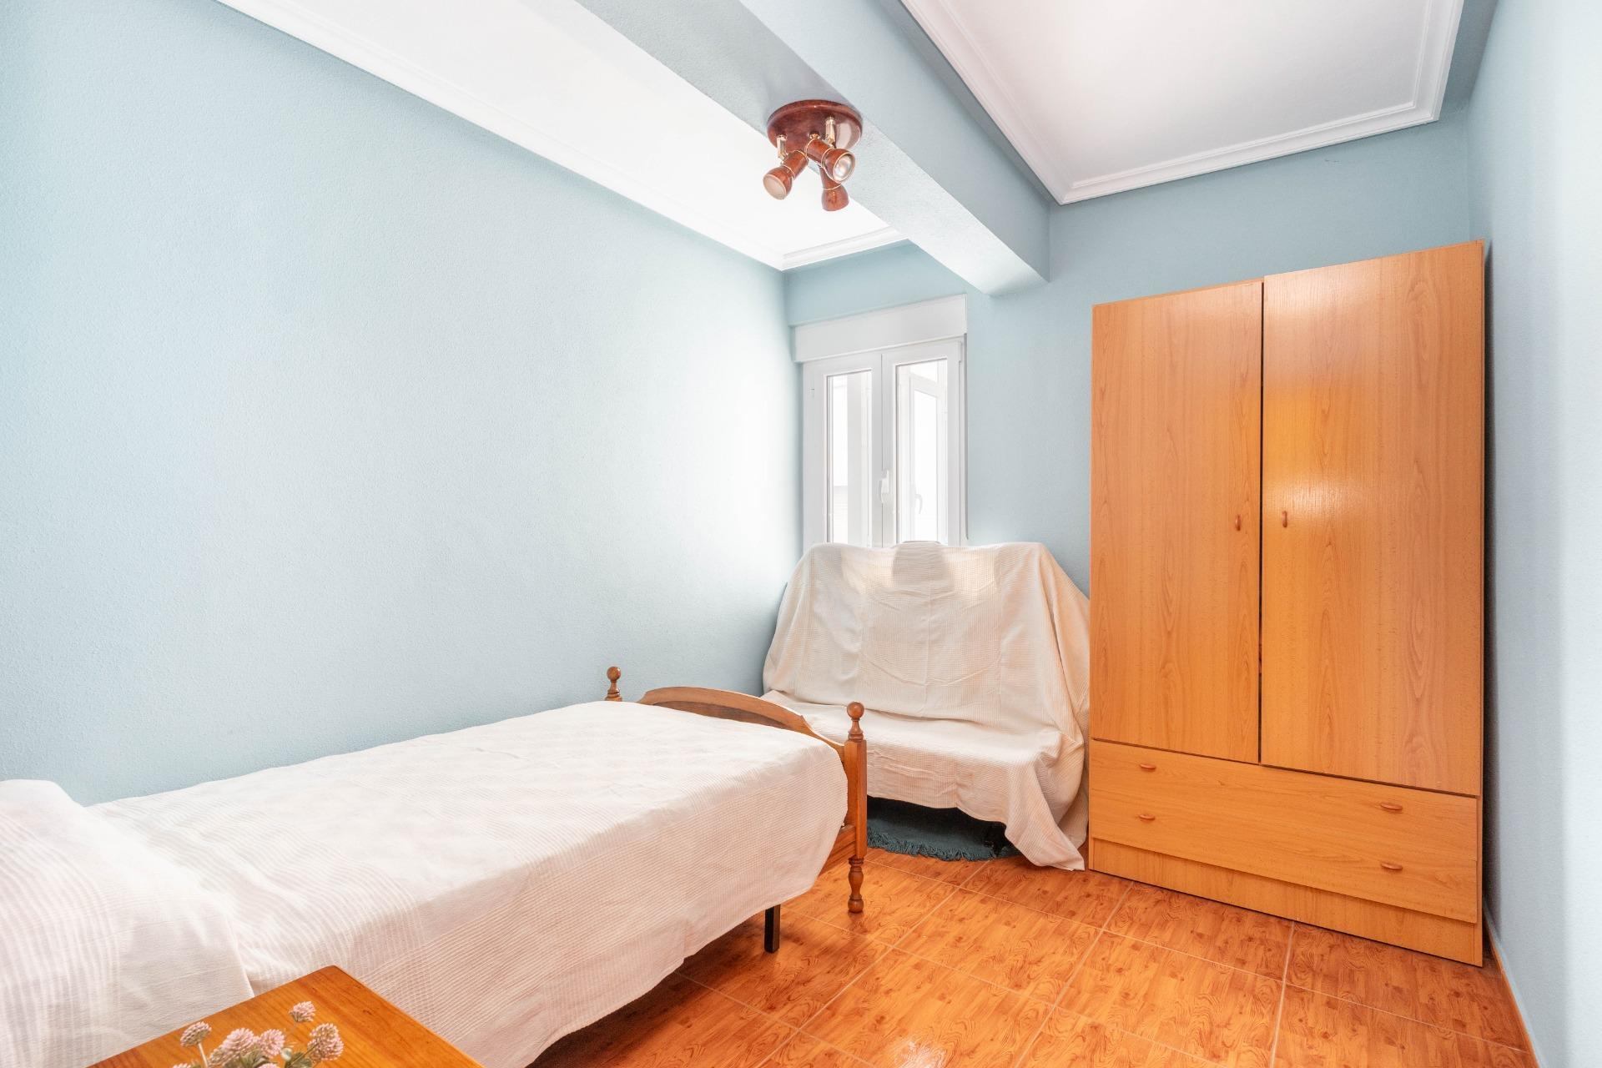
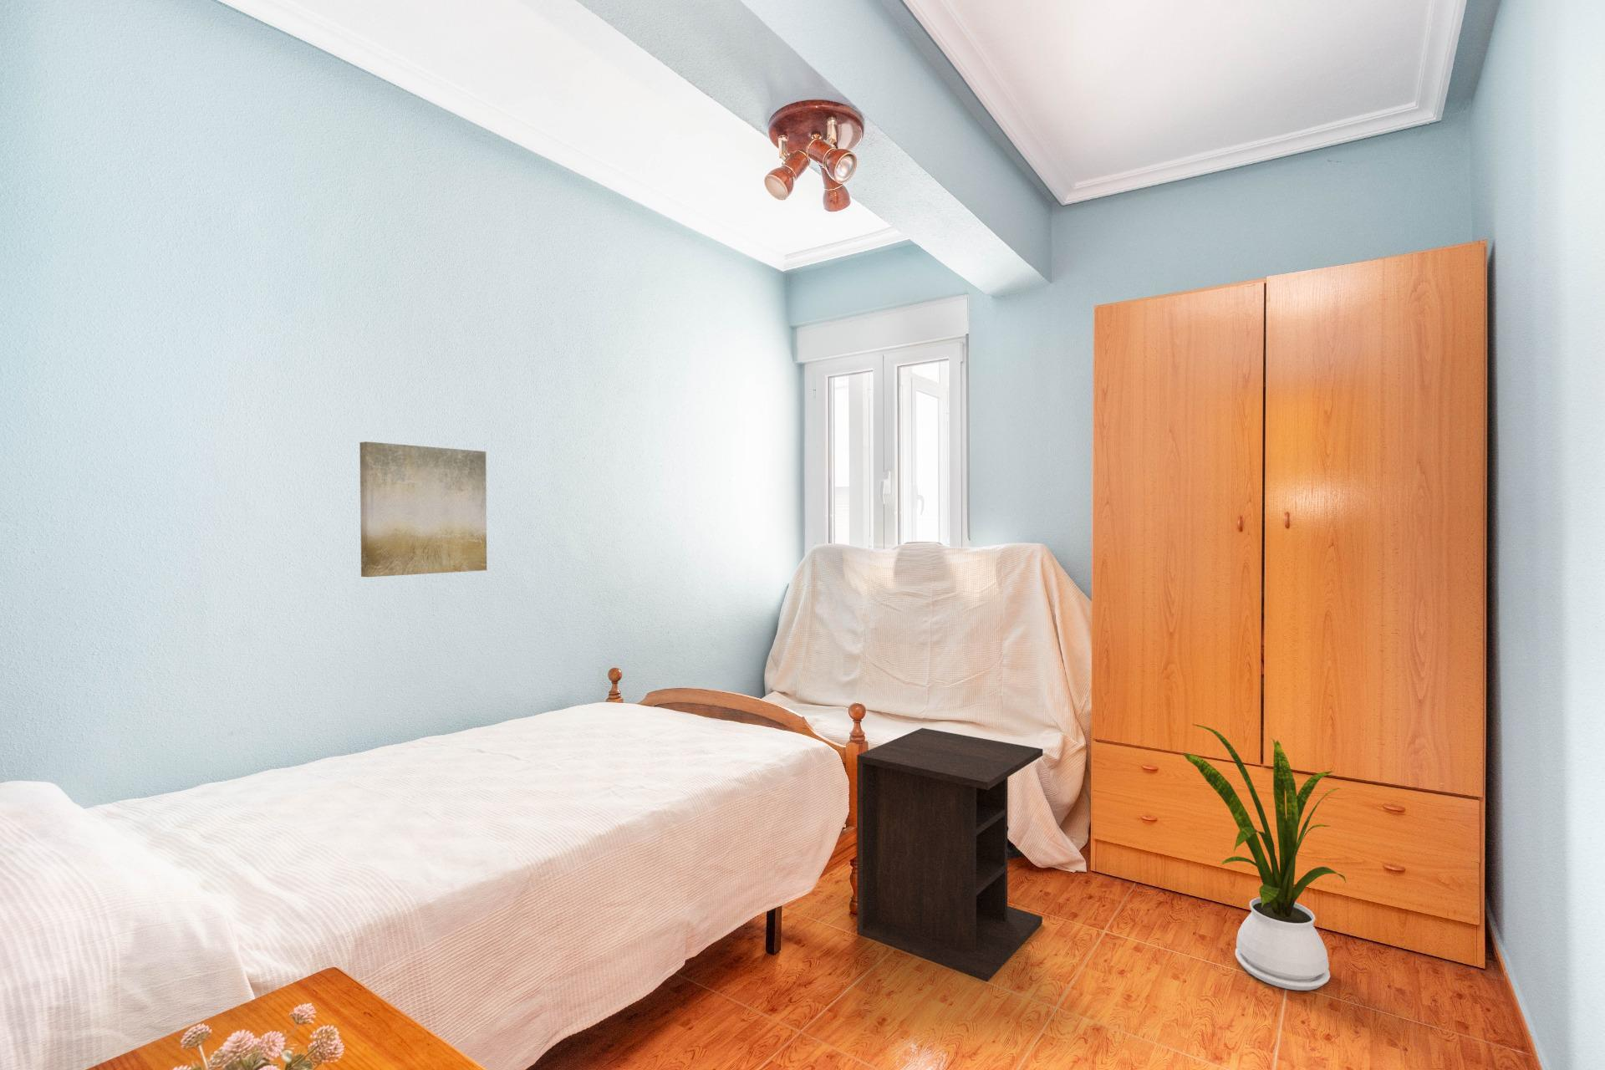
+ nightstand [856,727,1044,983]
+ house plant [1180,722,1347,991]
+ wall art [358,441,487,578]
